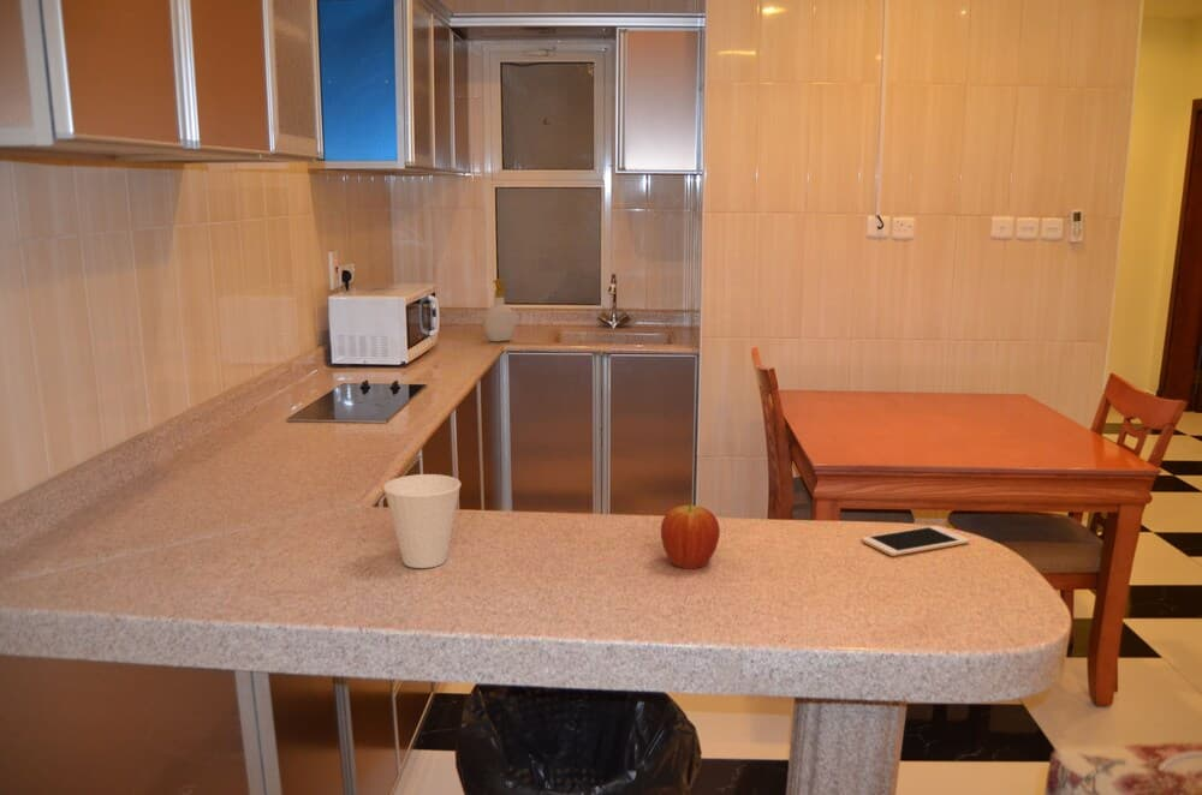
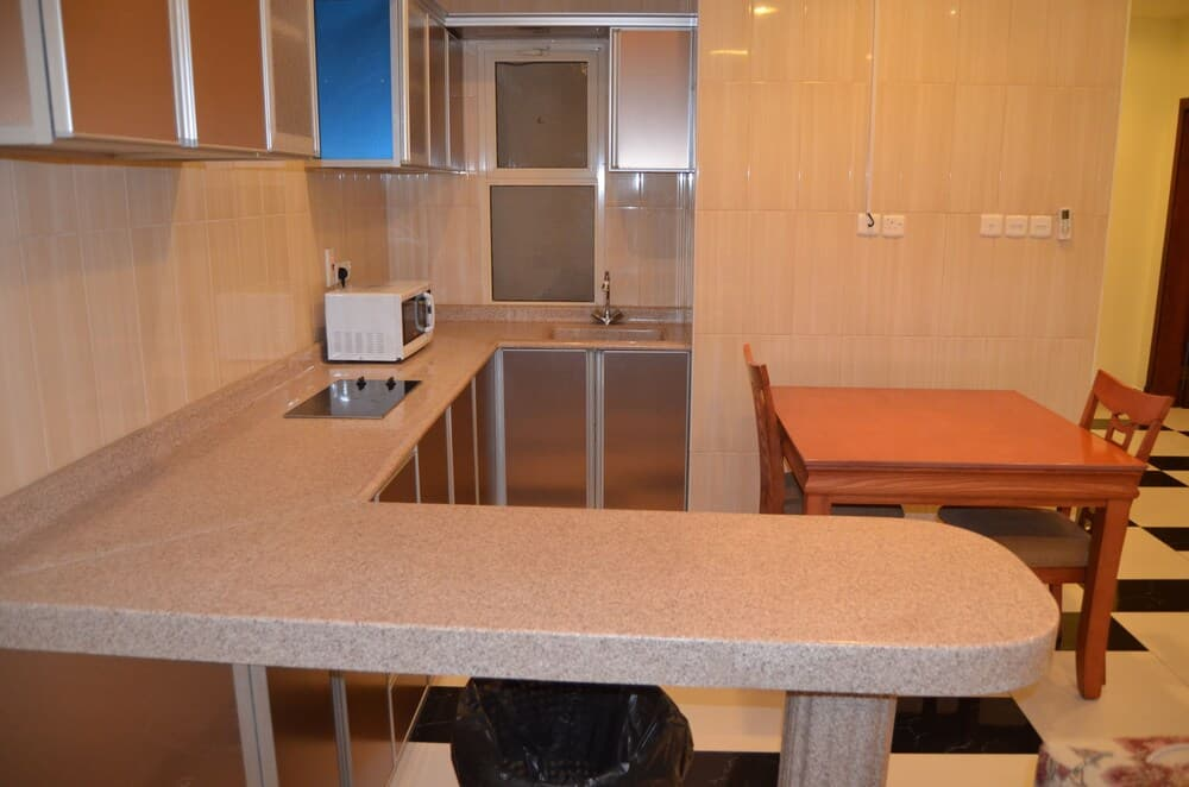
- cup [382,473,462,569]
- fruit [660,502,721,570]
- cell phone [861,525,971,557]
- soap bottle [483,279,516,343]
